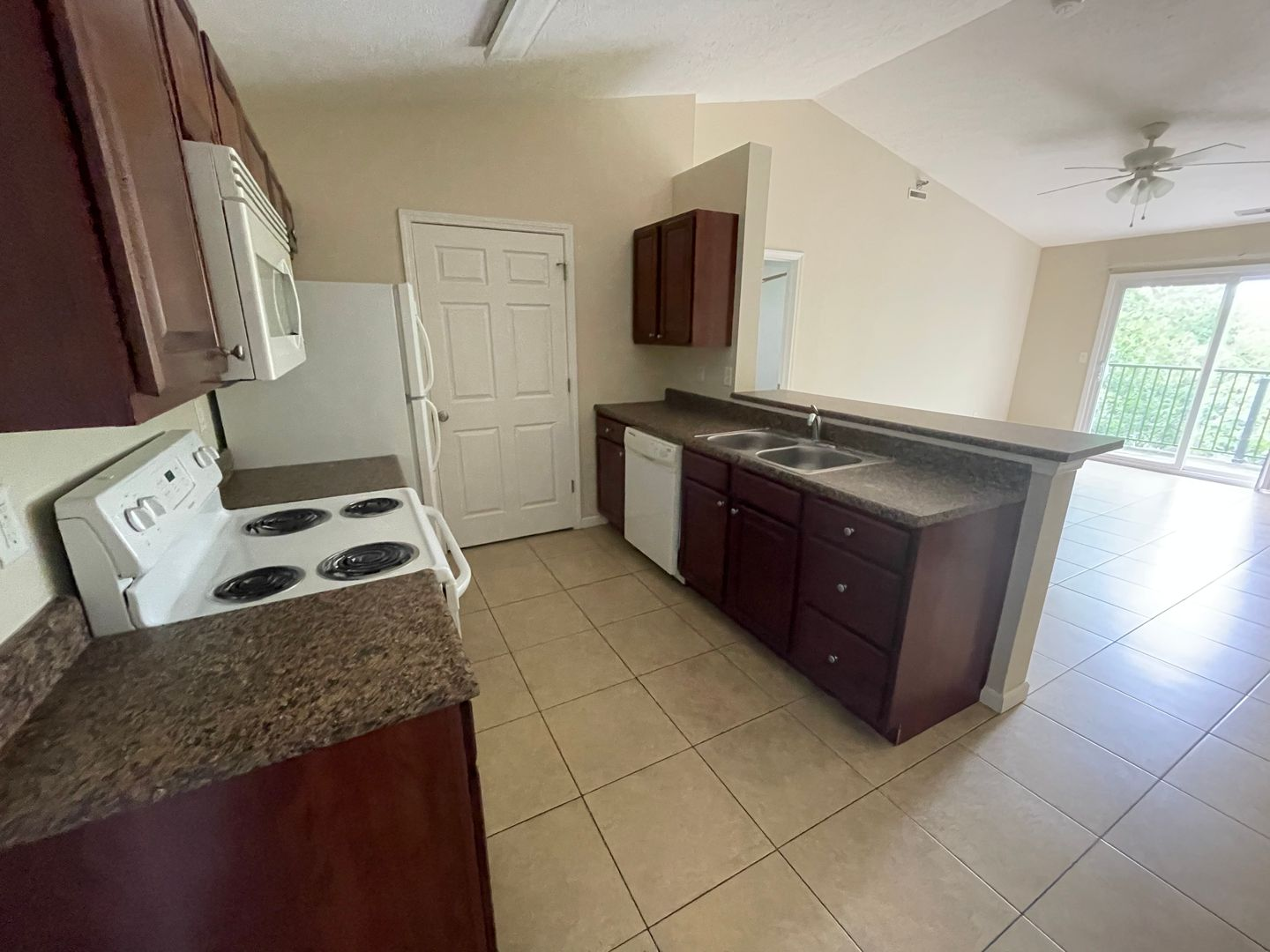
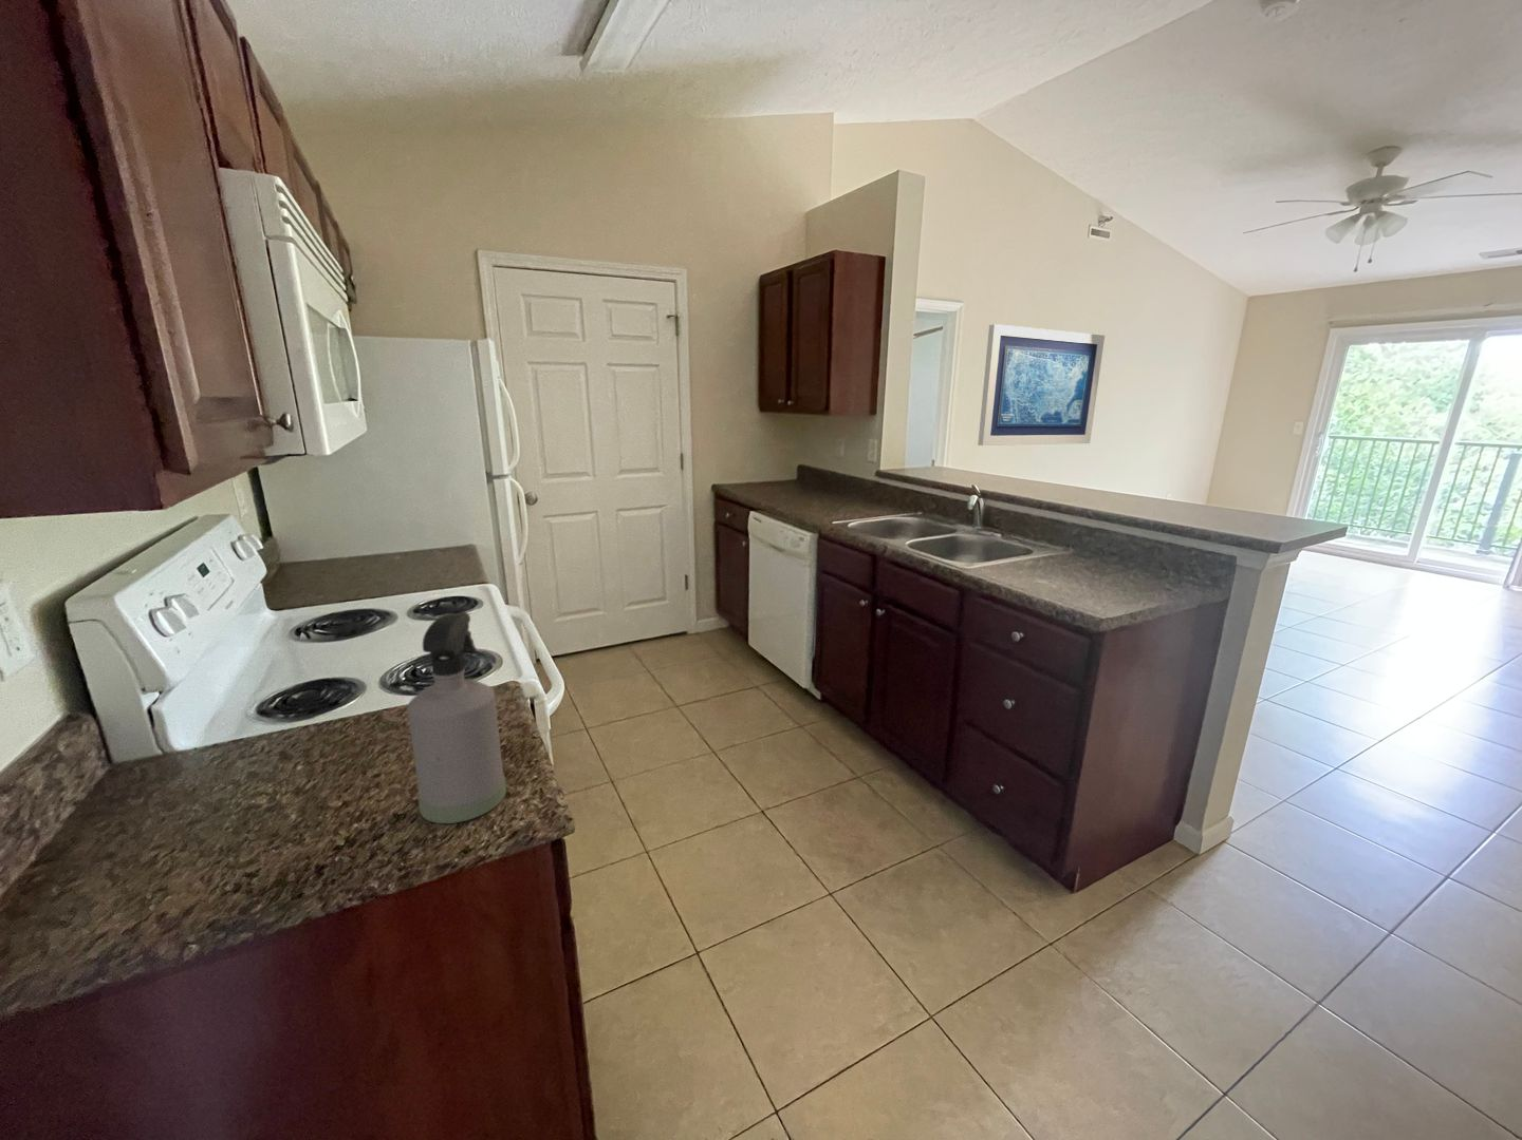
+ spray bottle [406,611,507,824]
+ wall art [977,323,1106,447]
